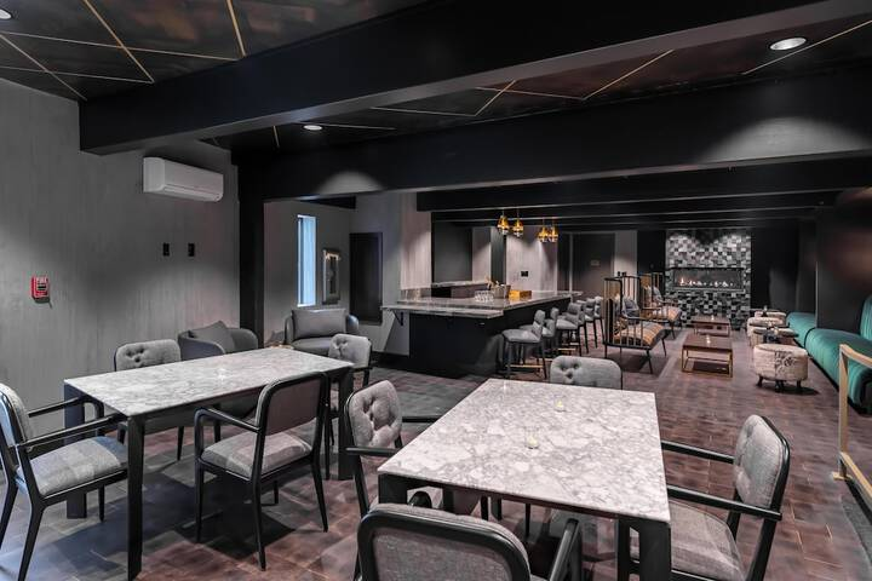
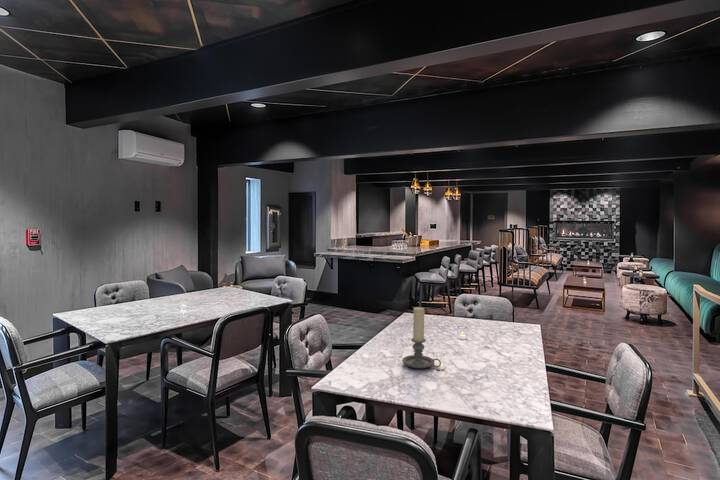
+ candle holder [401,306,442,370]
